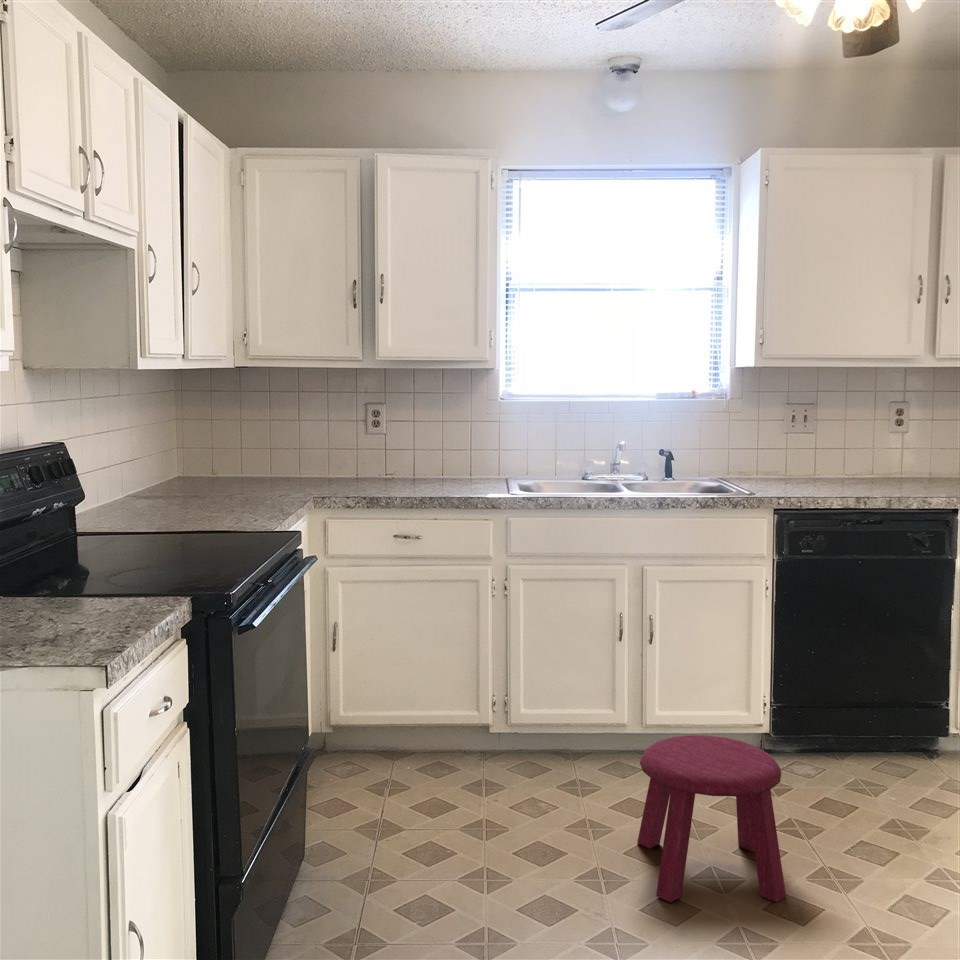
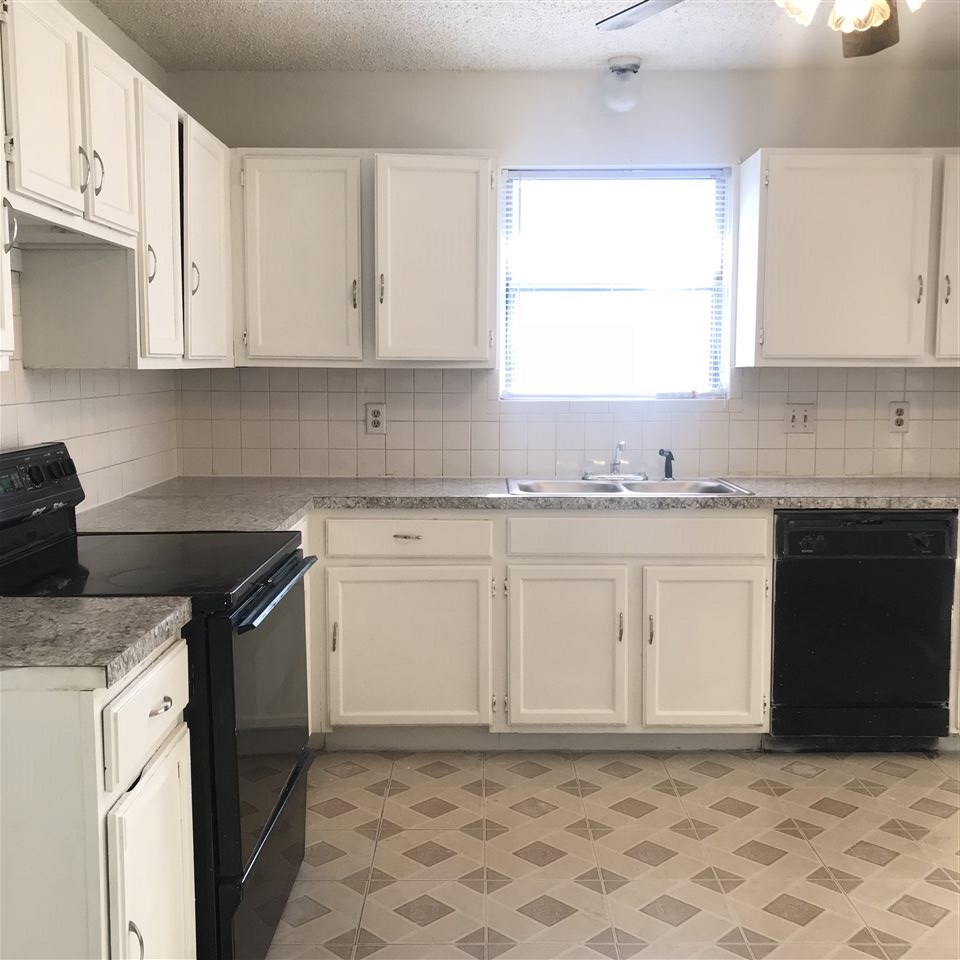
- stool [636,734,787,904]
